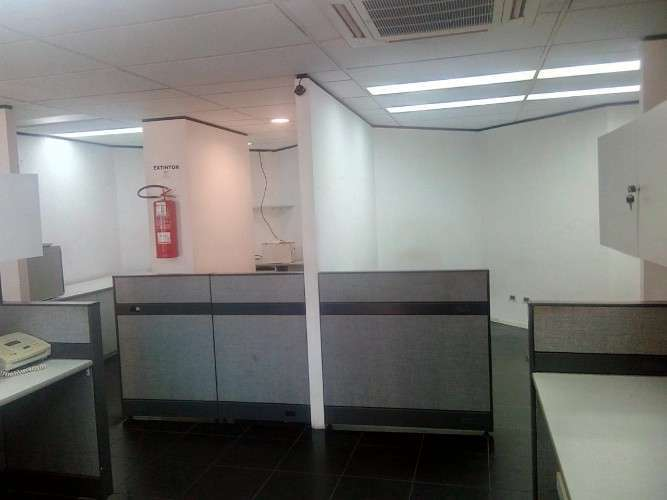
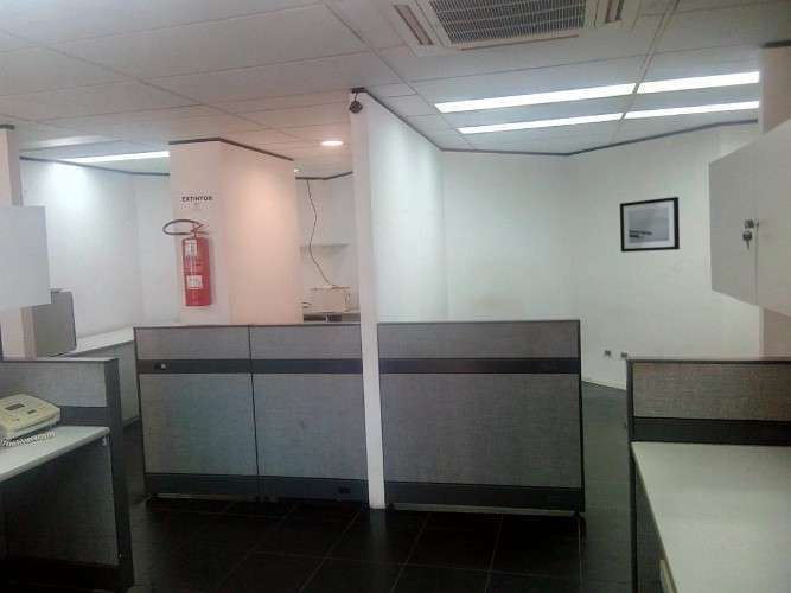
+ wall art [619,196,681,254]
